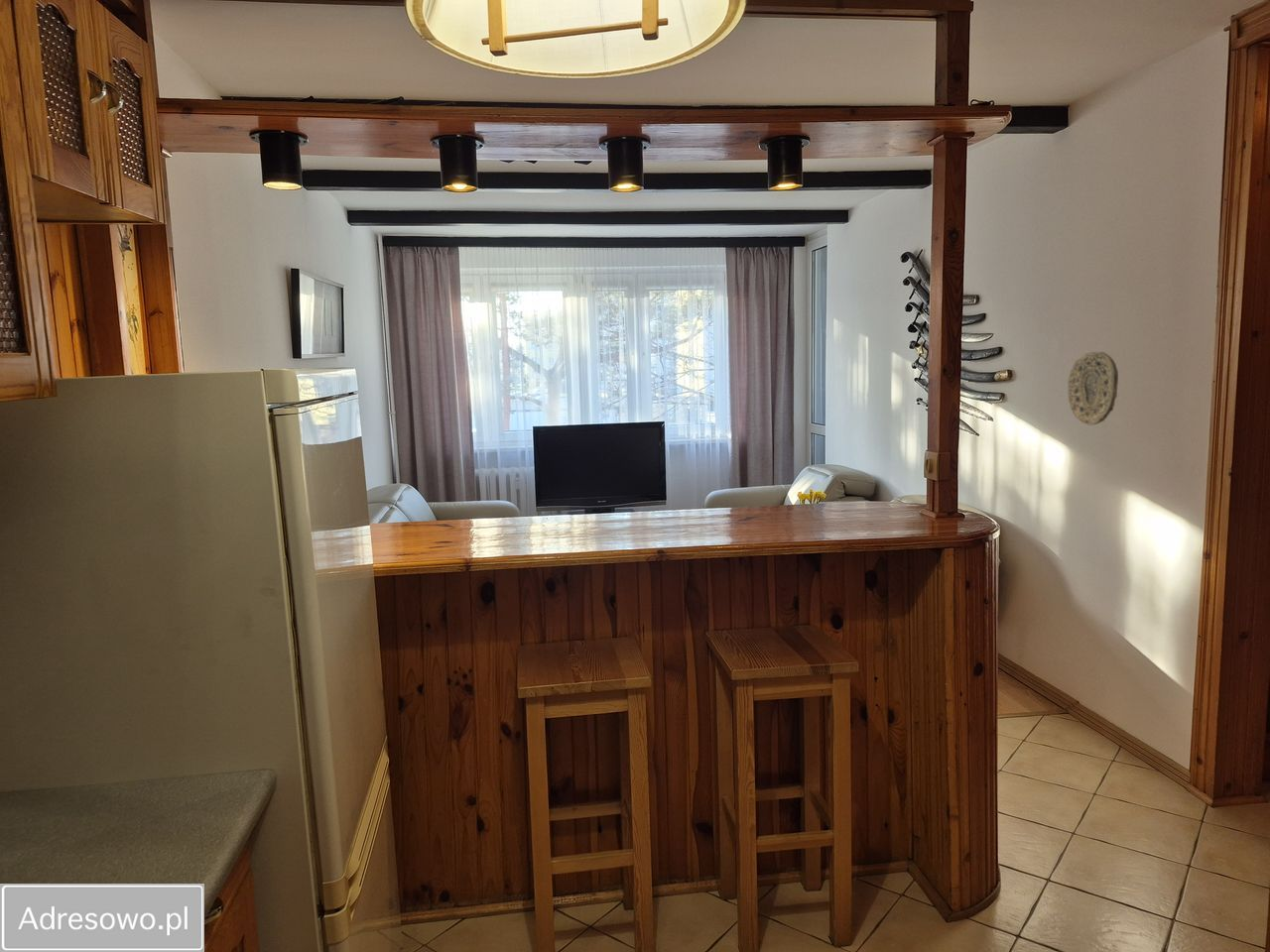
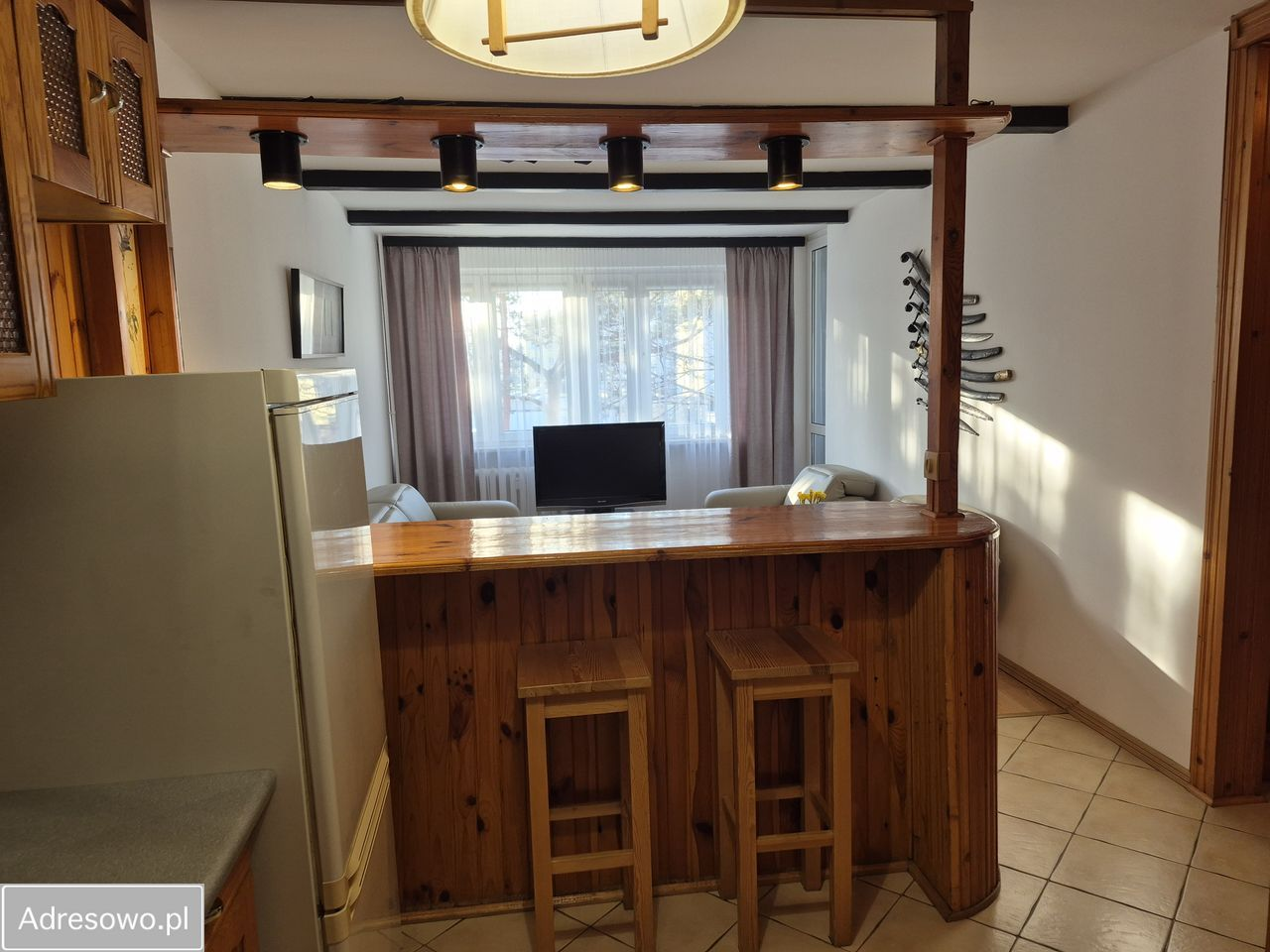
- decorative plate [1067,351,1119,426]
